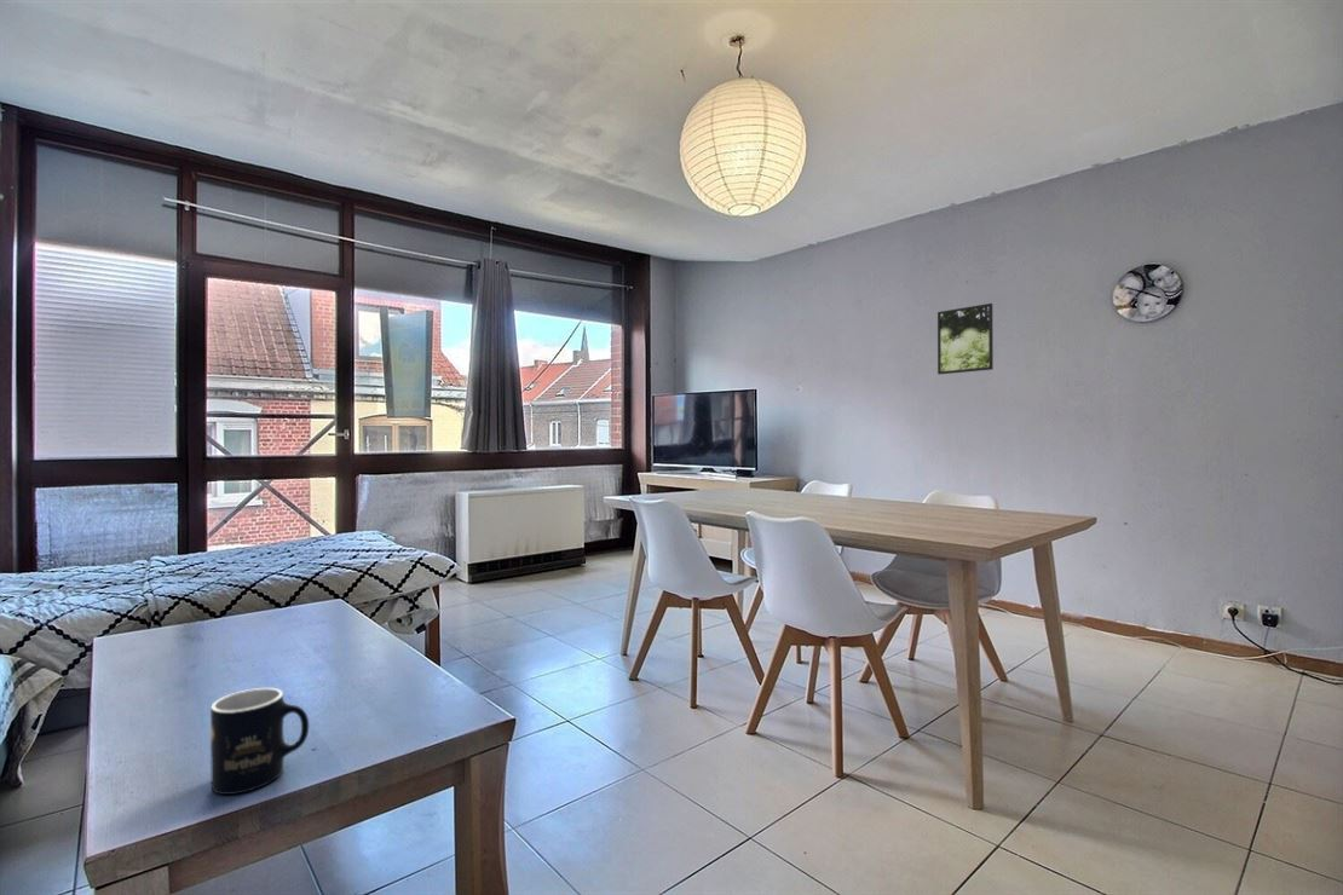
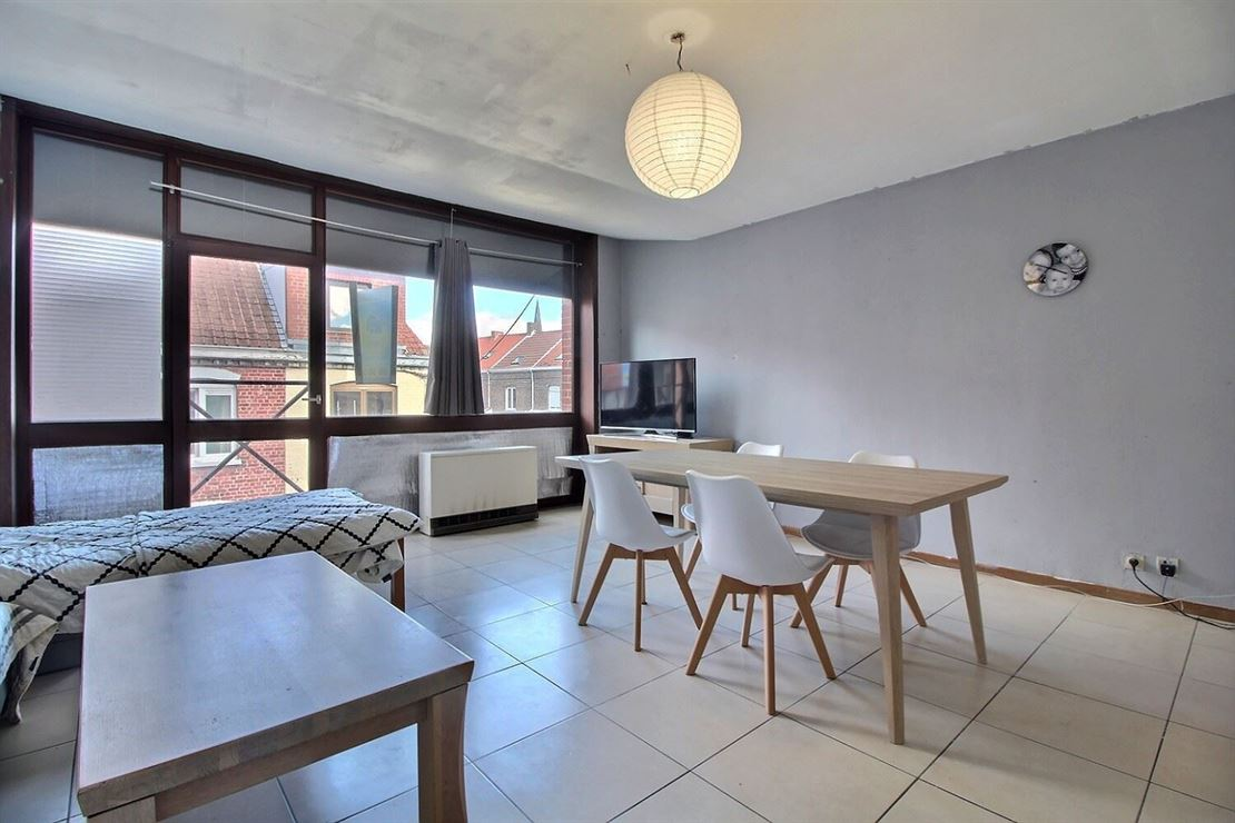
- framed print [936,302,995,376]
- mug [209,687,310,796]
